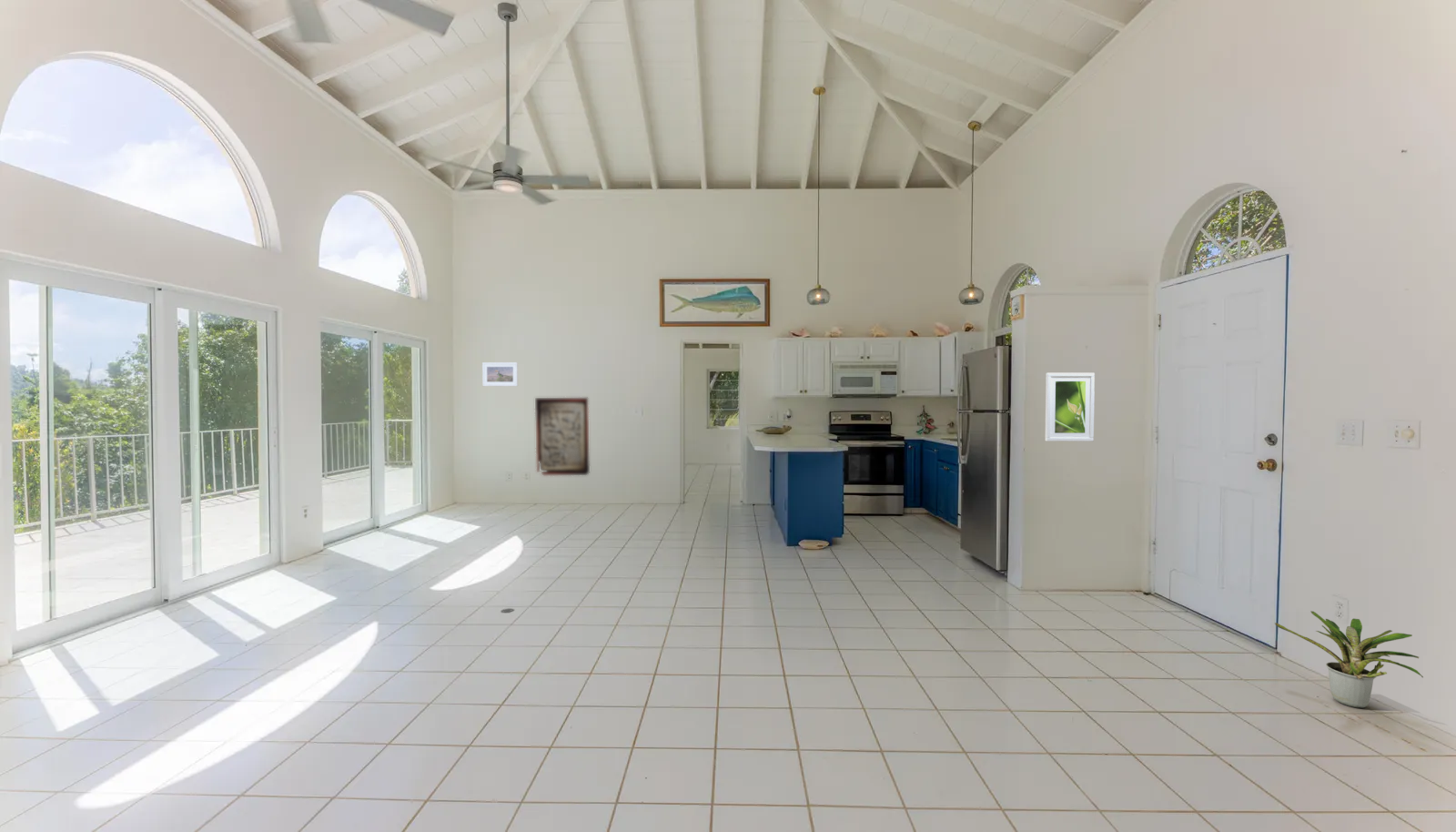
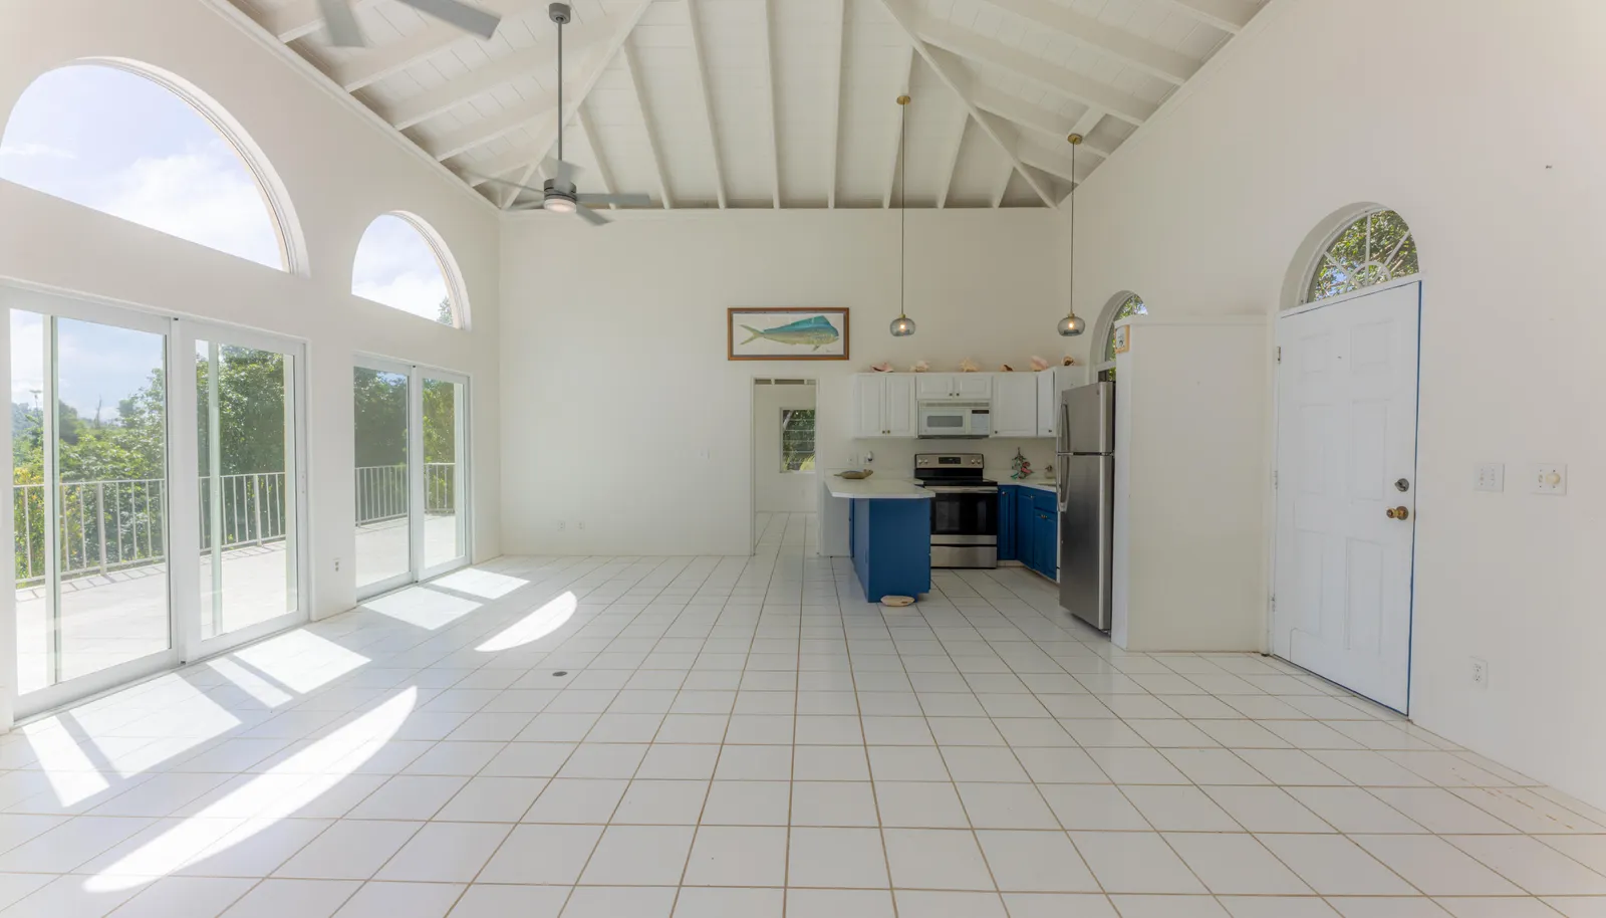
- potted plant [1274,610,1424,709]
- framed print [1045,372,1096,442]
- stone relief [534,397,591,476]
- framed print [481,361,519,387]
